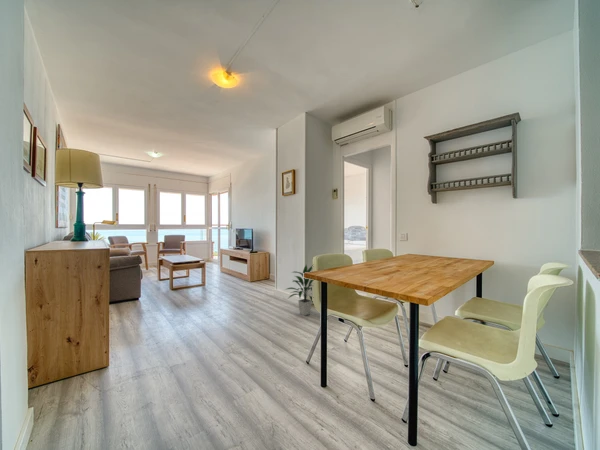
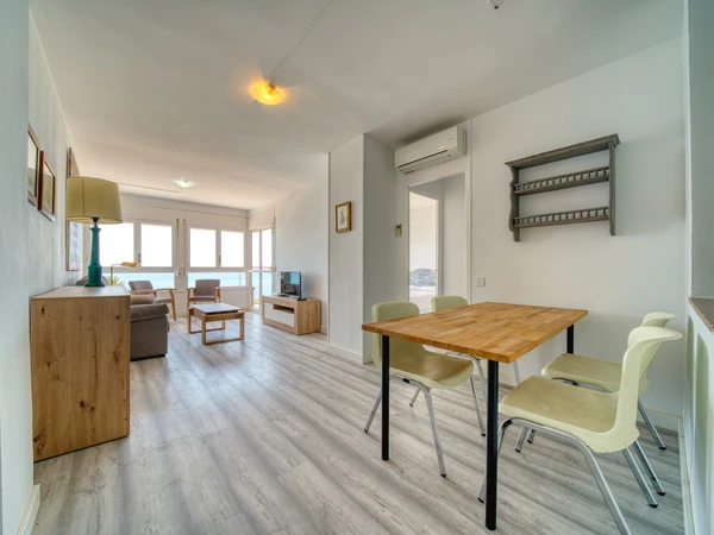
- indoor plant [284,263,314,316]
